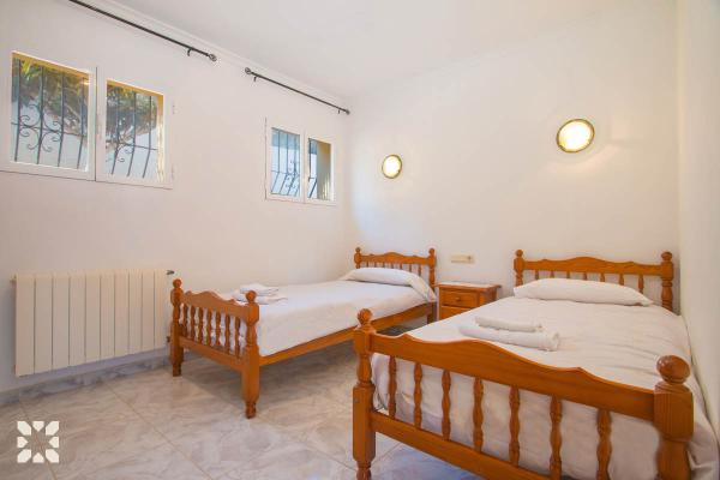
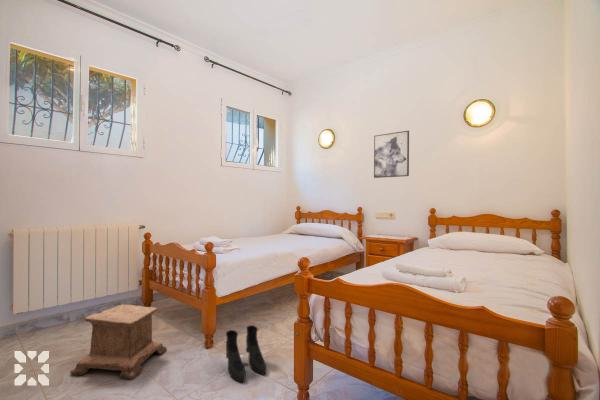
+ stool [69,304,168,380]
+ boots [225,324,268,383]
+ wall art [373,130,410,179]
